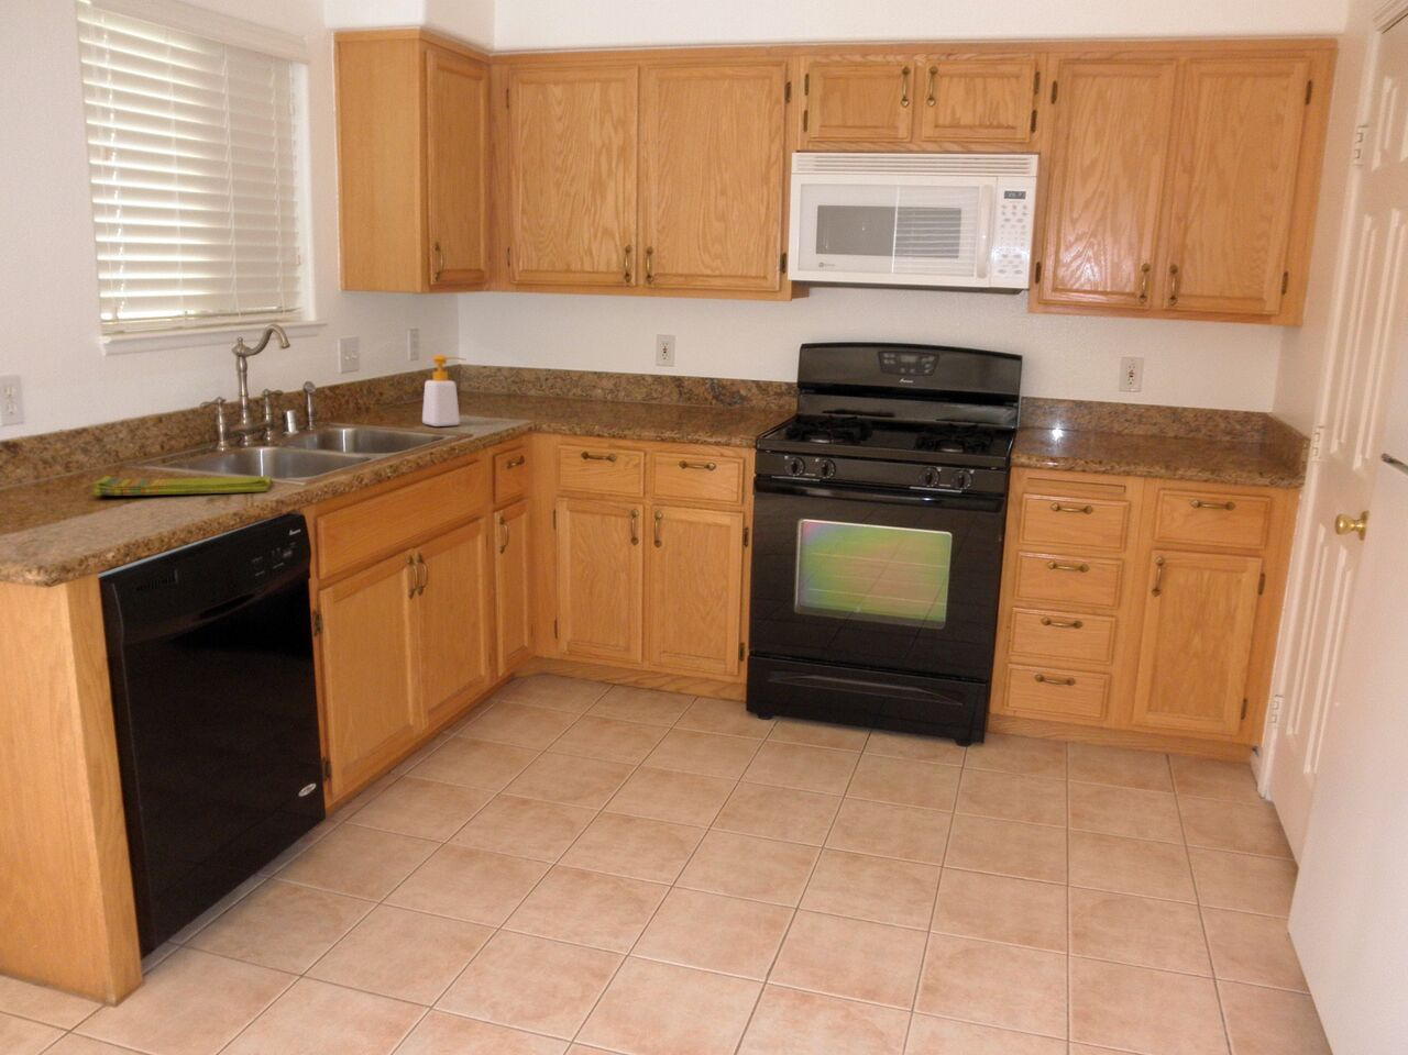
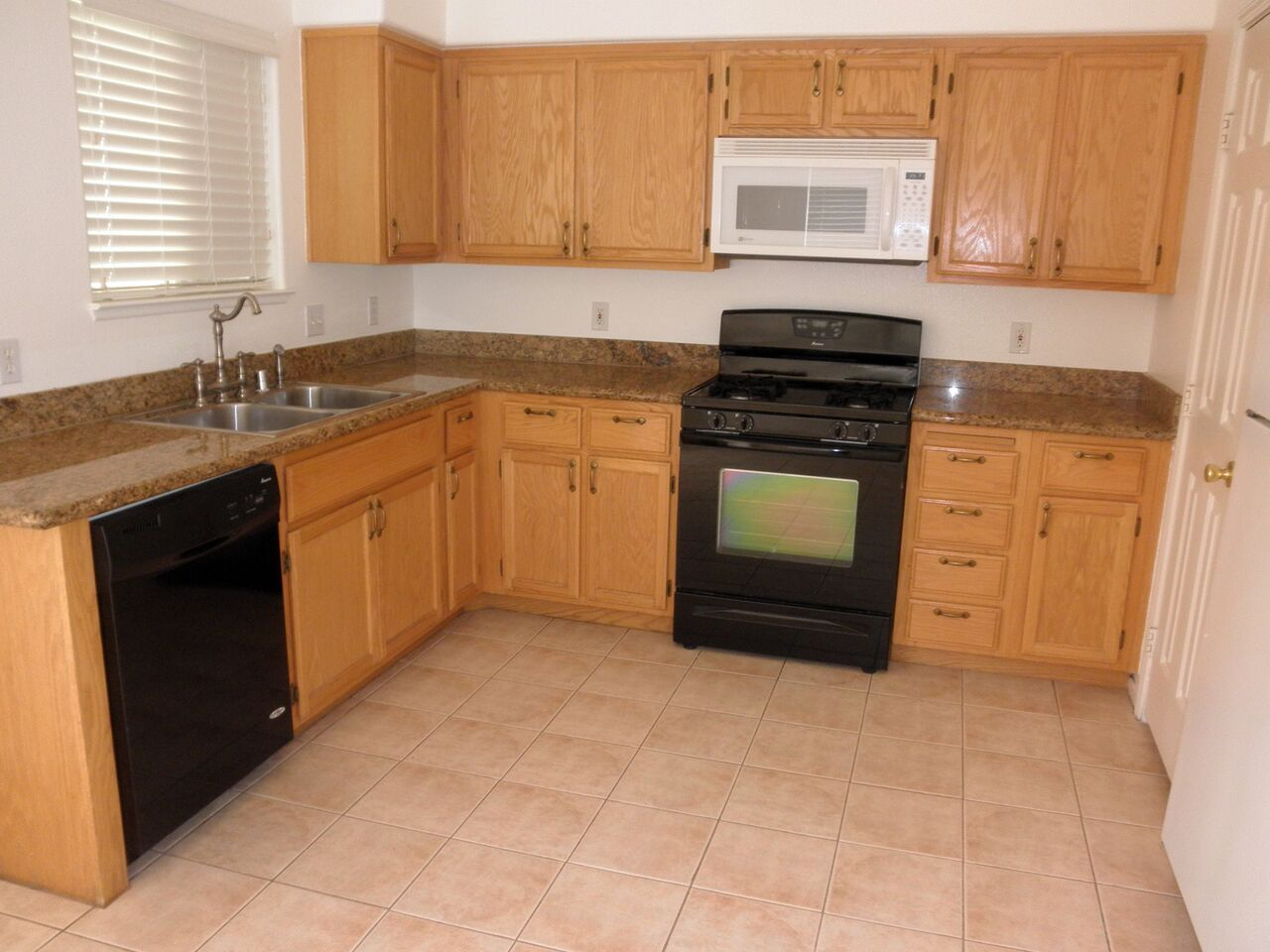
- dish towel [92,474,273,496]
- soap bottle [421,354,467,428]
